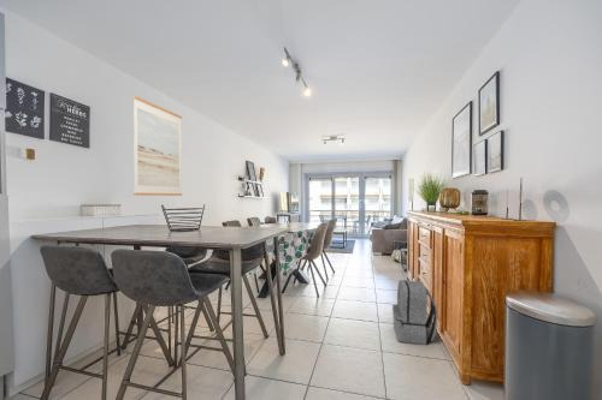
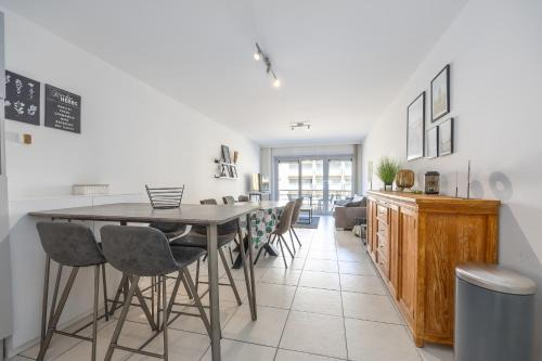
- wall art [132,95,183,197]
- backpack [391,279,438,346]
